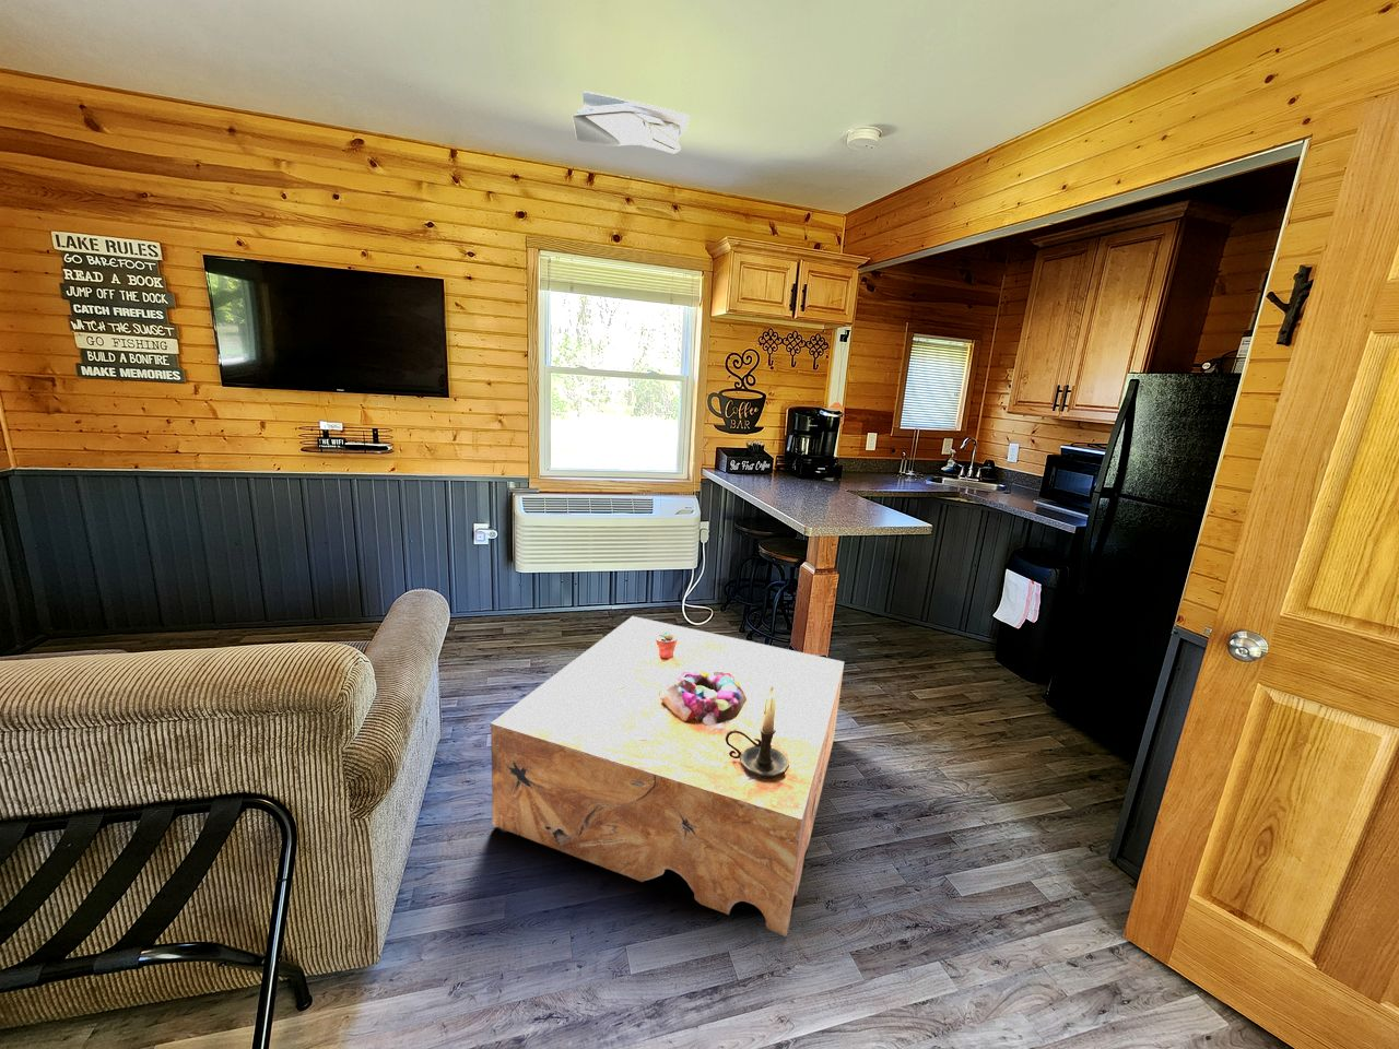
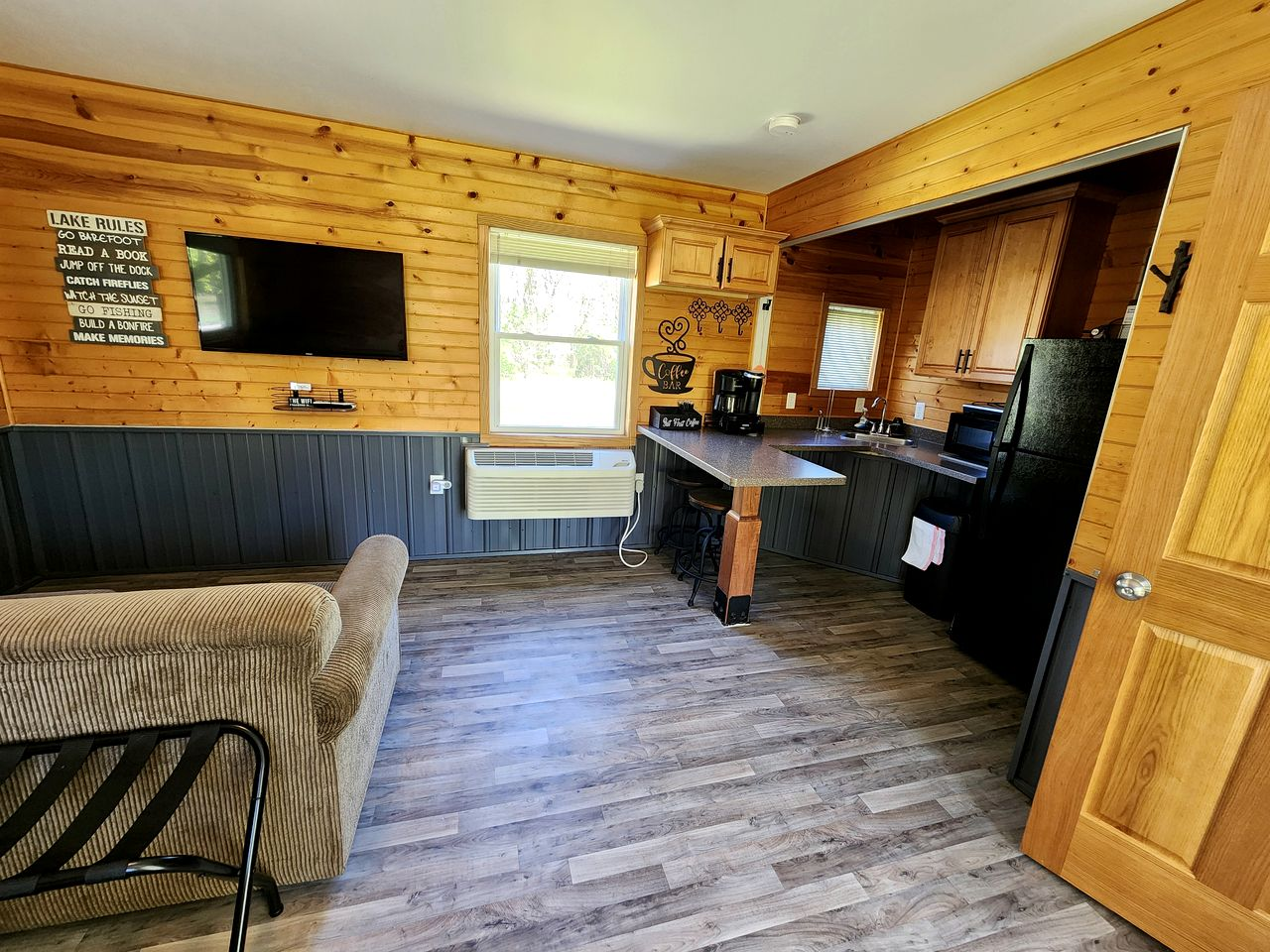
- ceiling light fixture [572,90,691,154]
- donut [658,669,748,725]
- potted succulent [655,629,677,659]
- coffee table [490,615,845,938]
- candle holder [725,682,789,779]
